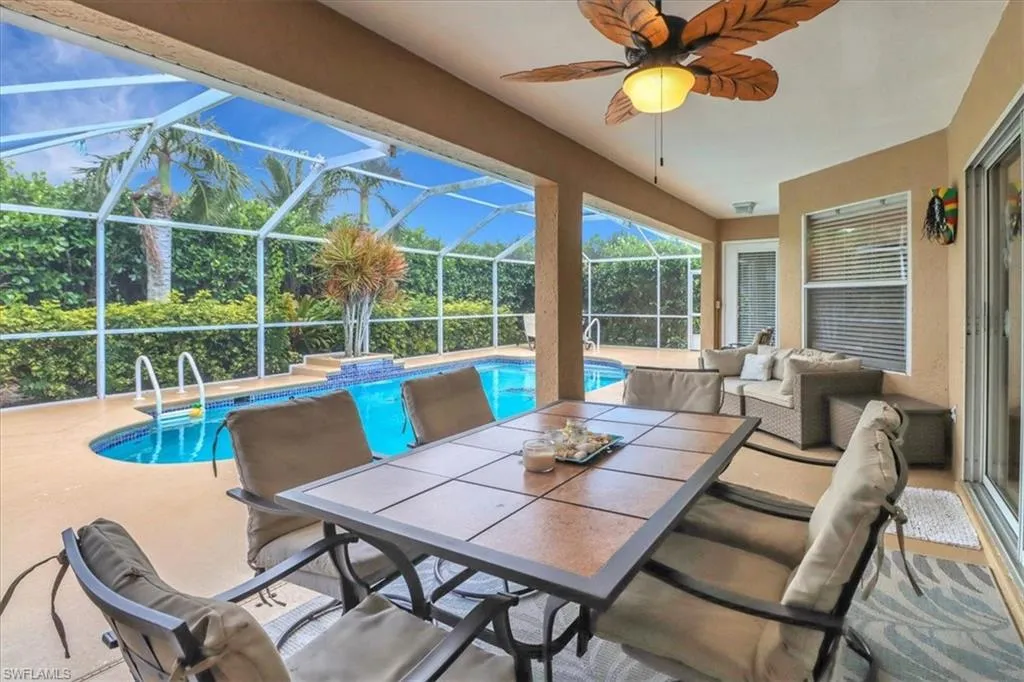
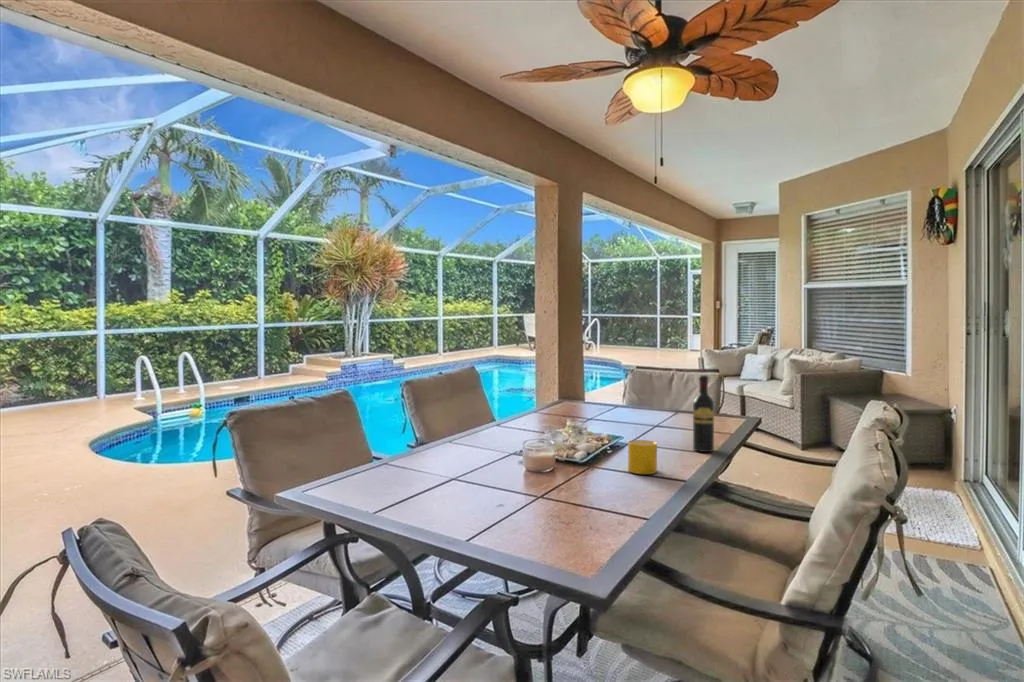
+ cup [627,439,658,475]
+ wine bottle [692,374,715,453]
